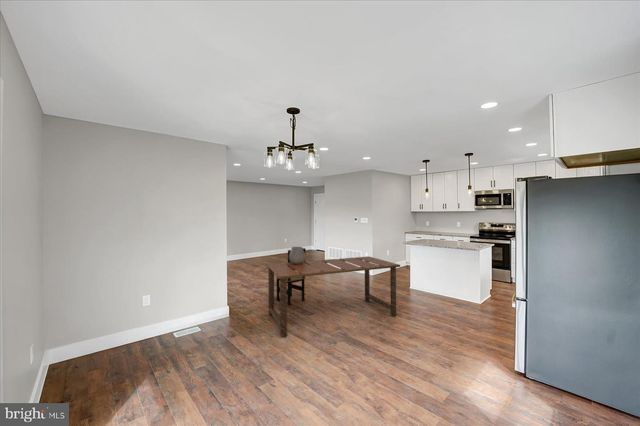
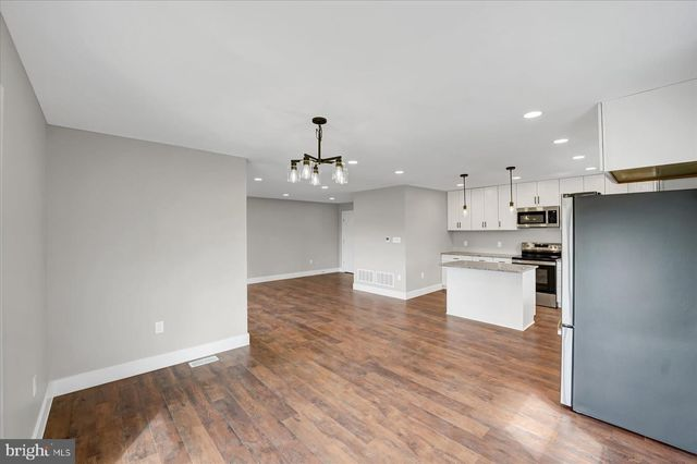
- dining table [265,255,401,338]
- dining chair [275,247,307,306]
- ceramic pot [289,246,306,264]
